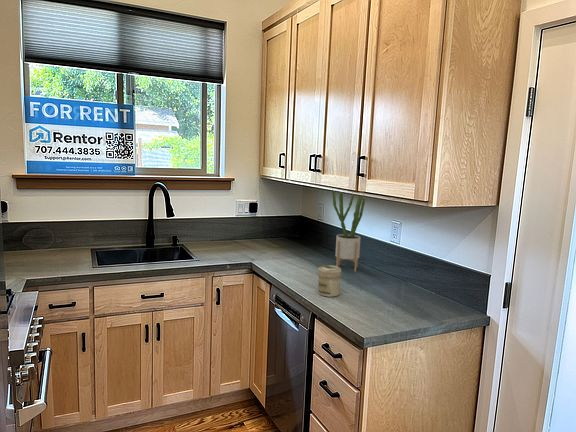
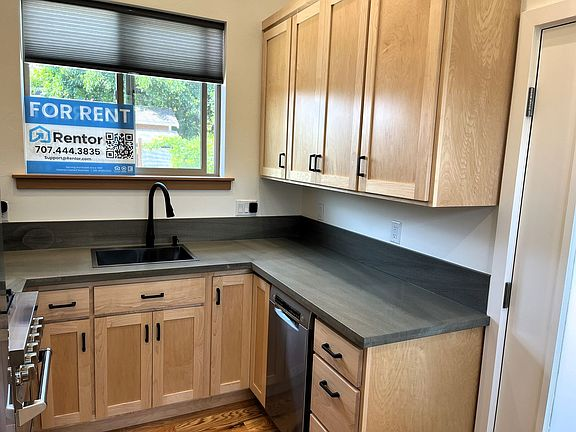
- jar [317,264,342,298]
- potted cactus [331,190,366,273]
